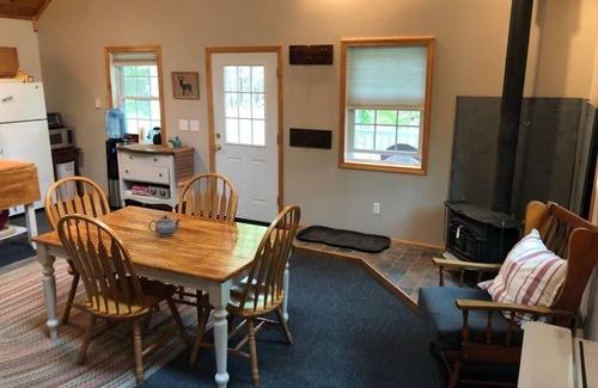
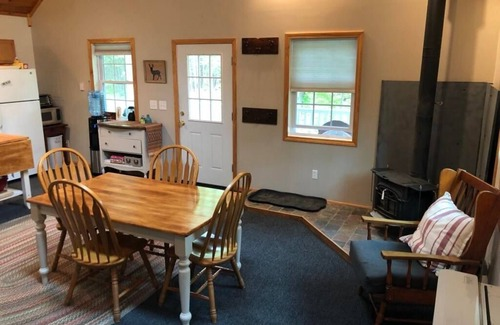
- teapot [147,214,182,236]
